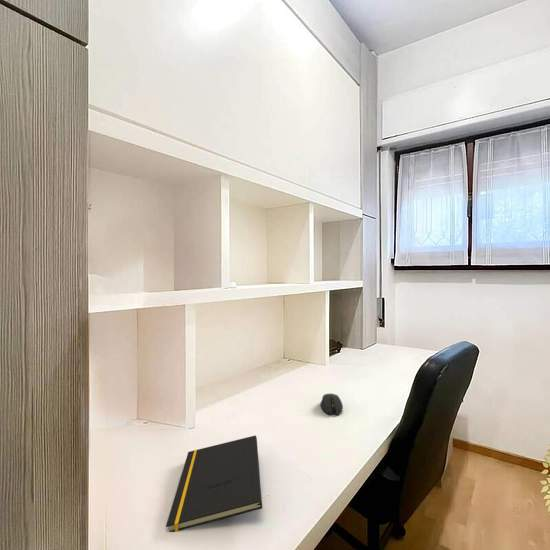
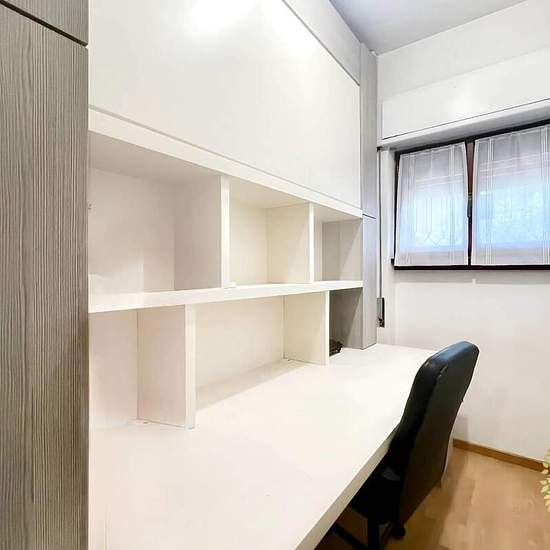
- notepad [165,435,263,533]
- computer mouse [319,393,344,416]
